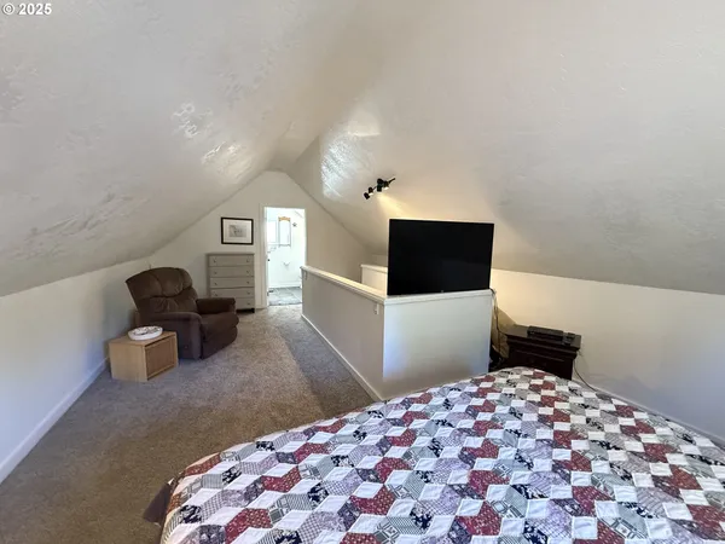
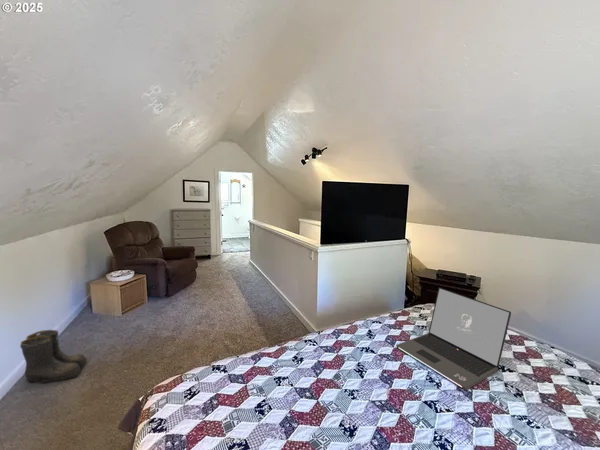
+ boots [19,329,88,384]
+ laptop [395,286,512,391]
